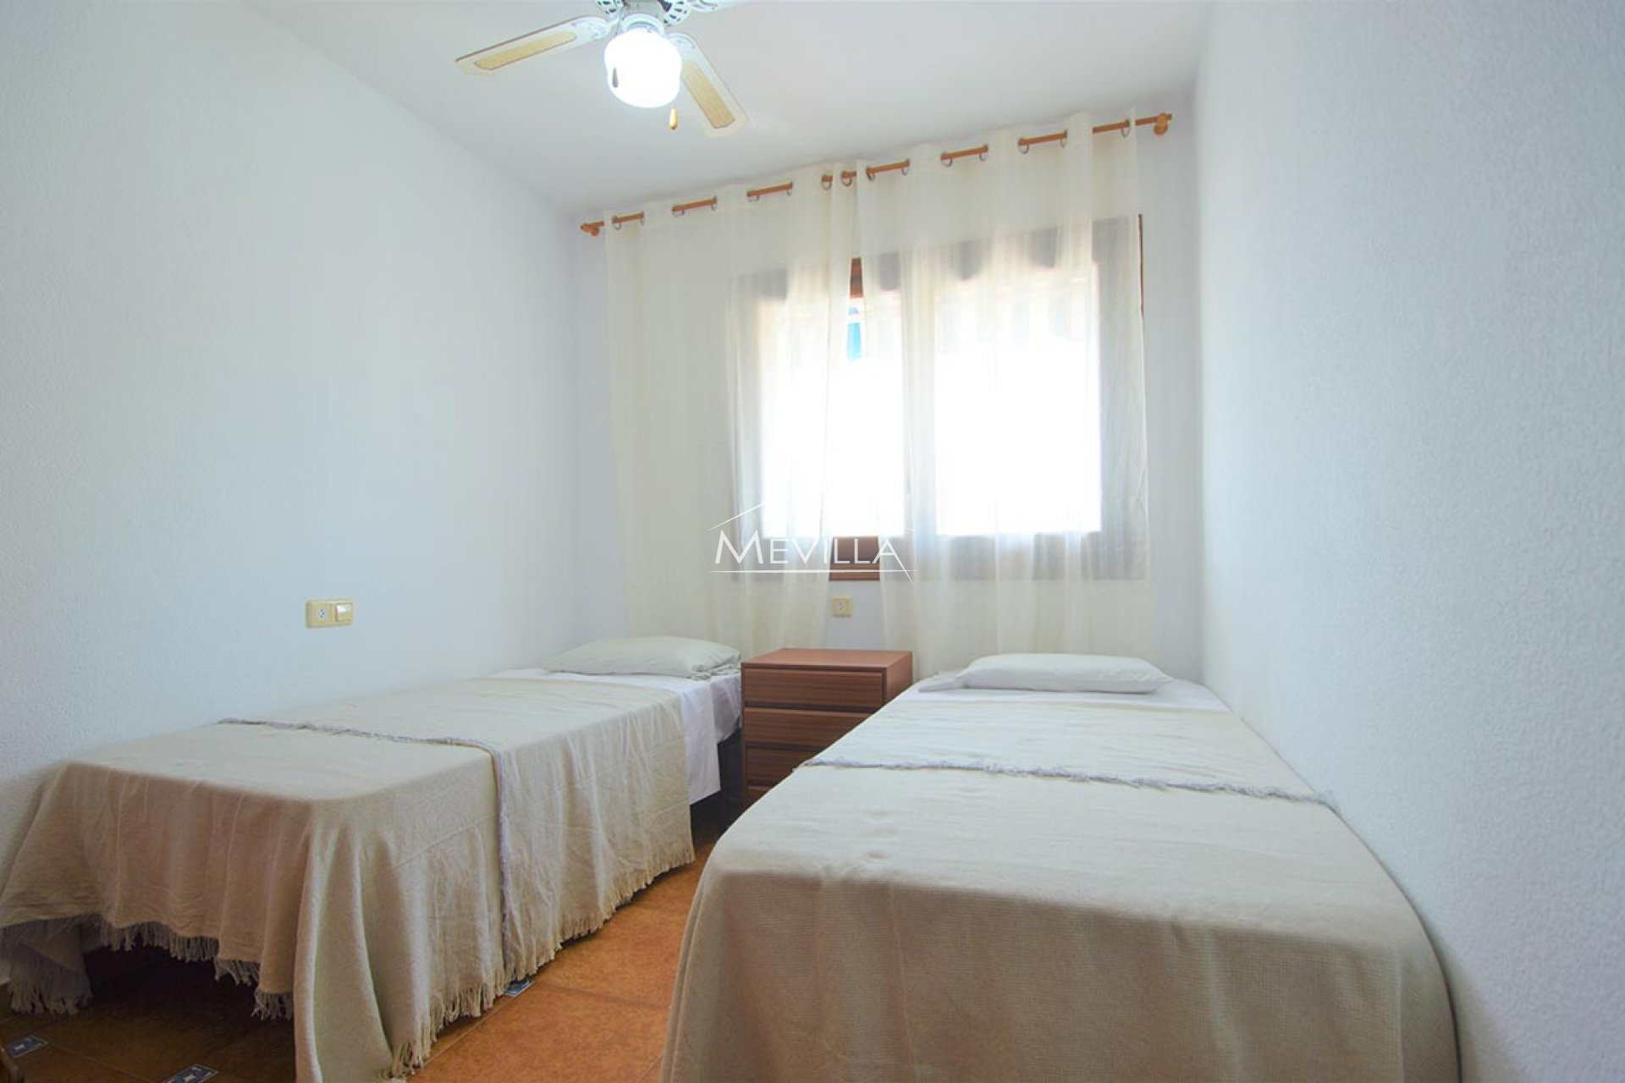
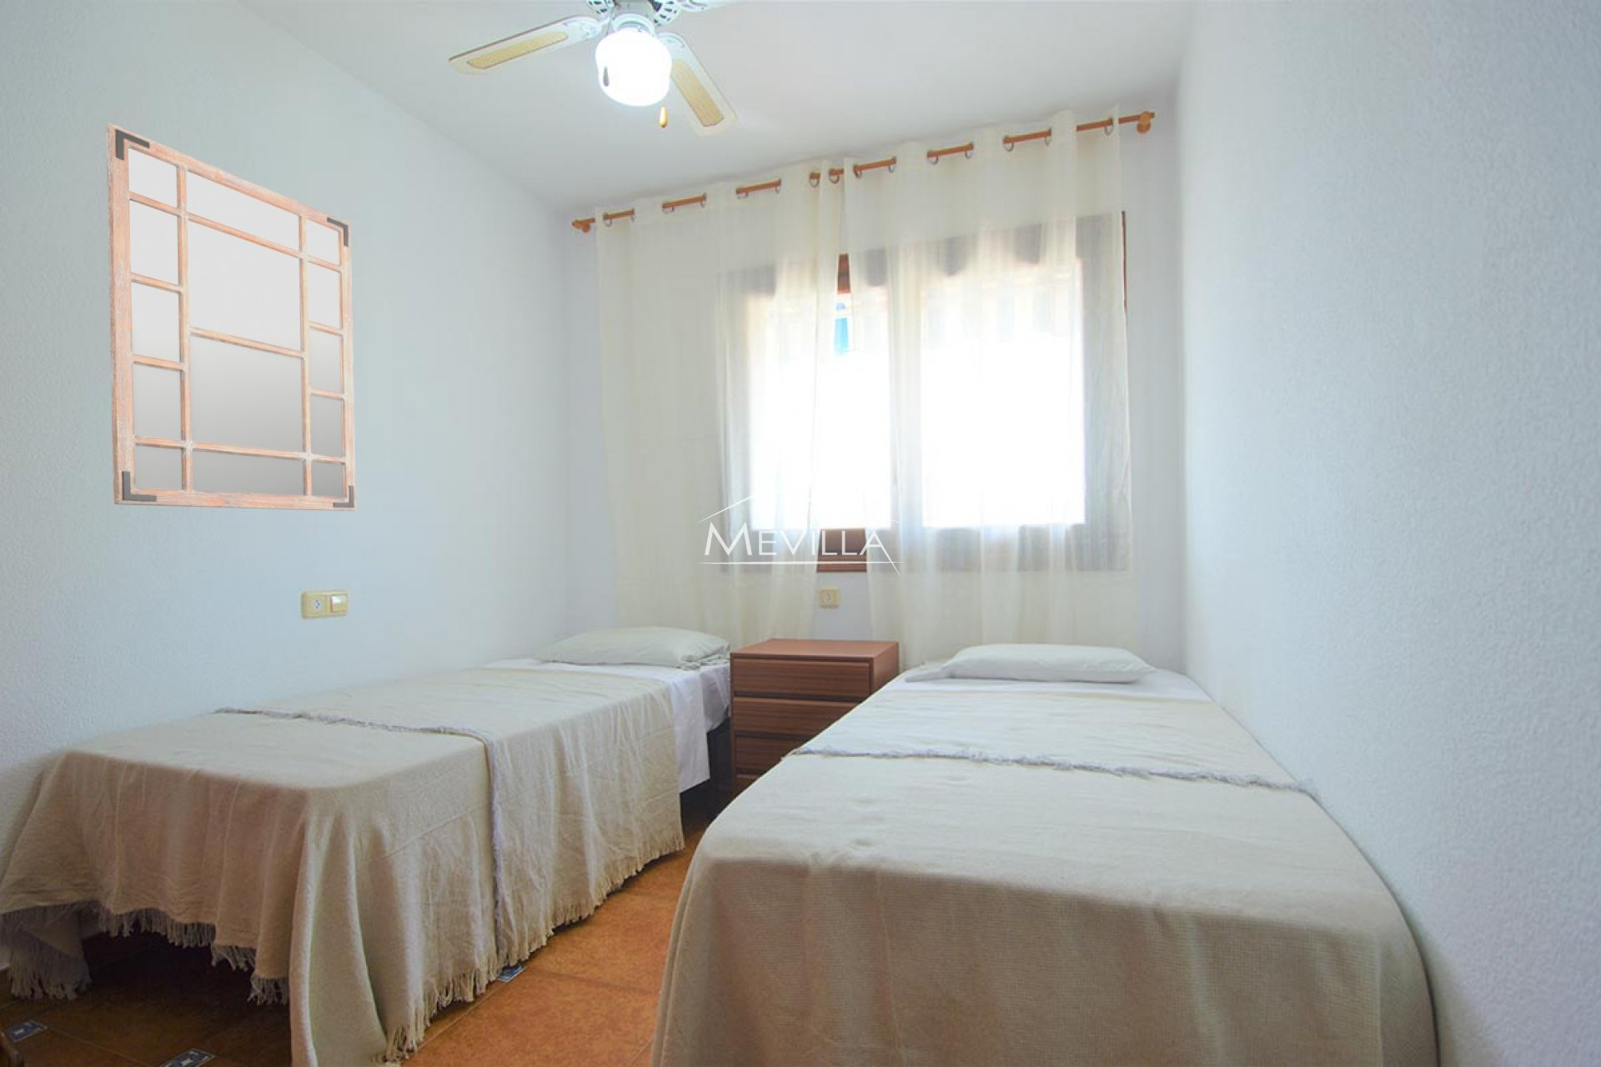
+ mirror [105,123,357,512]
